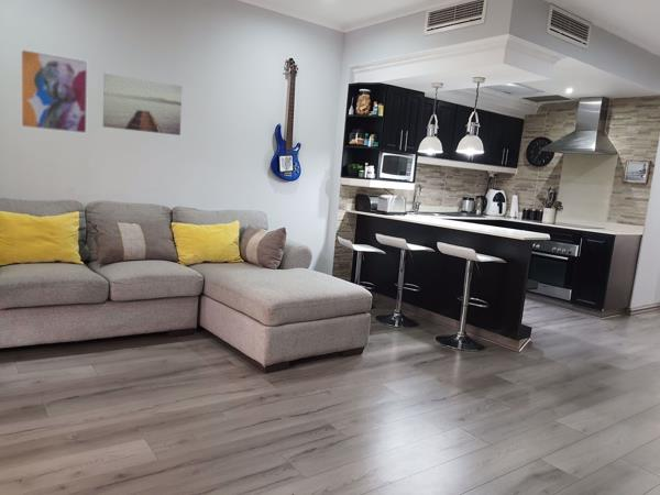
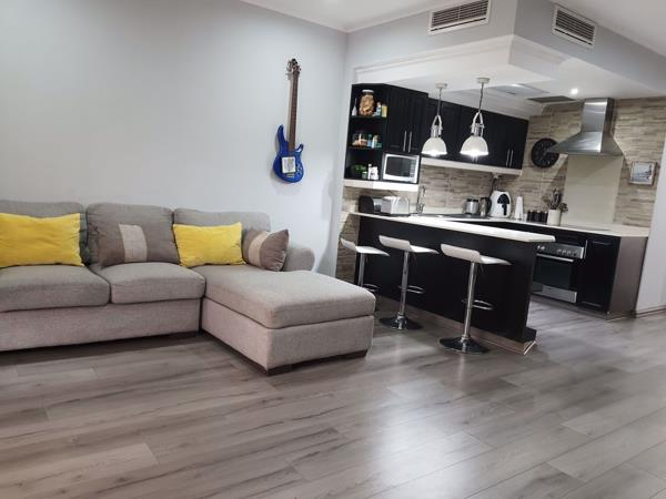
- wall art [19,47,89,135]
- wall art [102,73,184,136]
